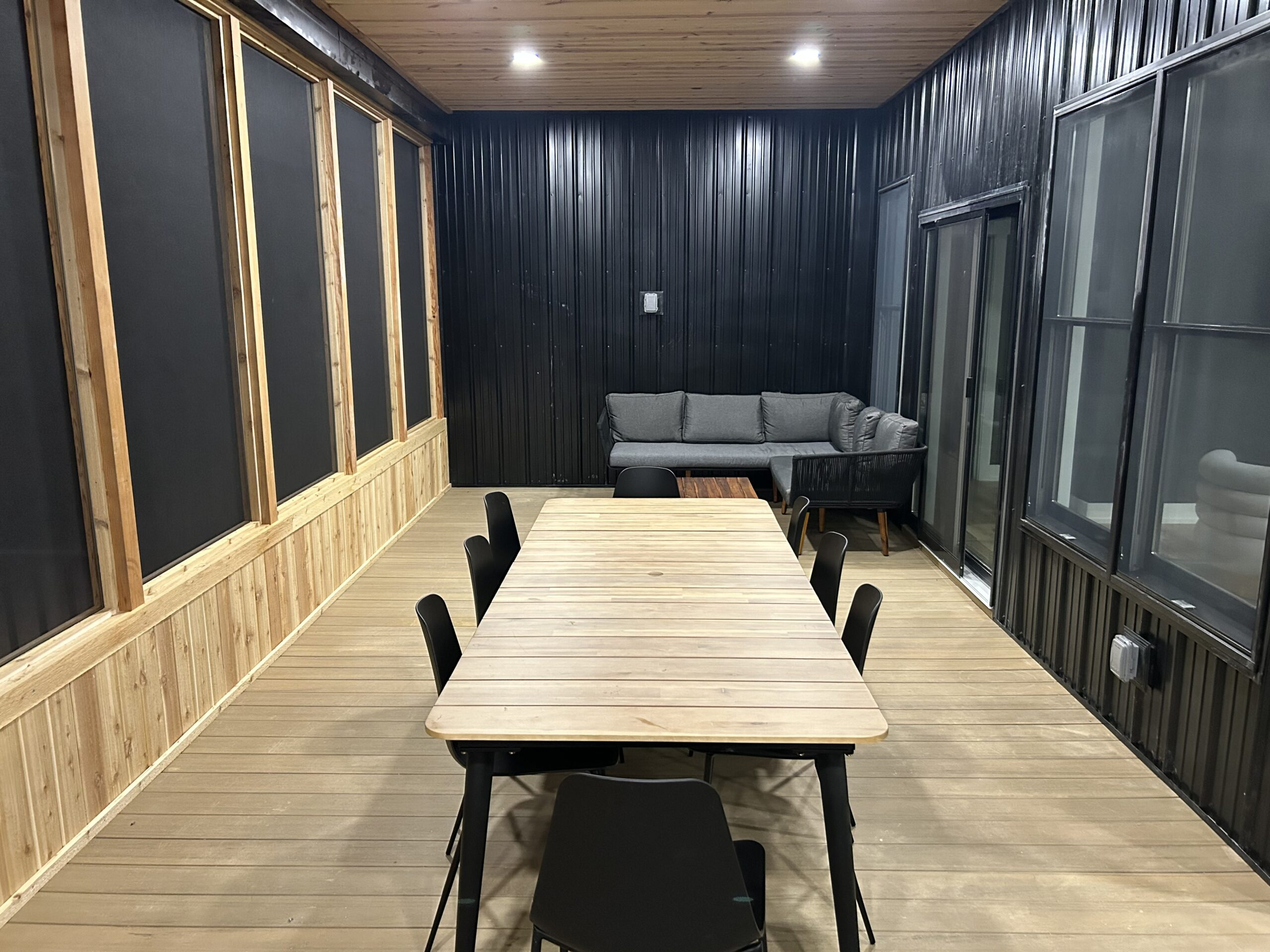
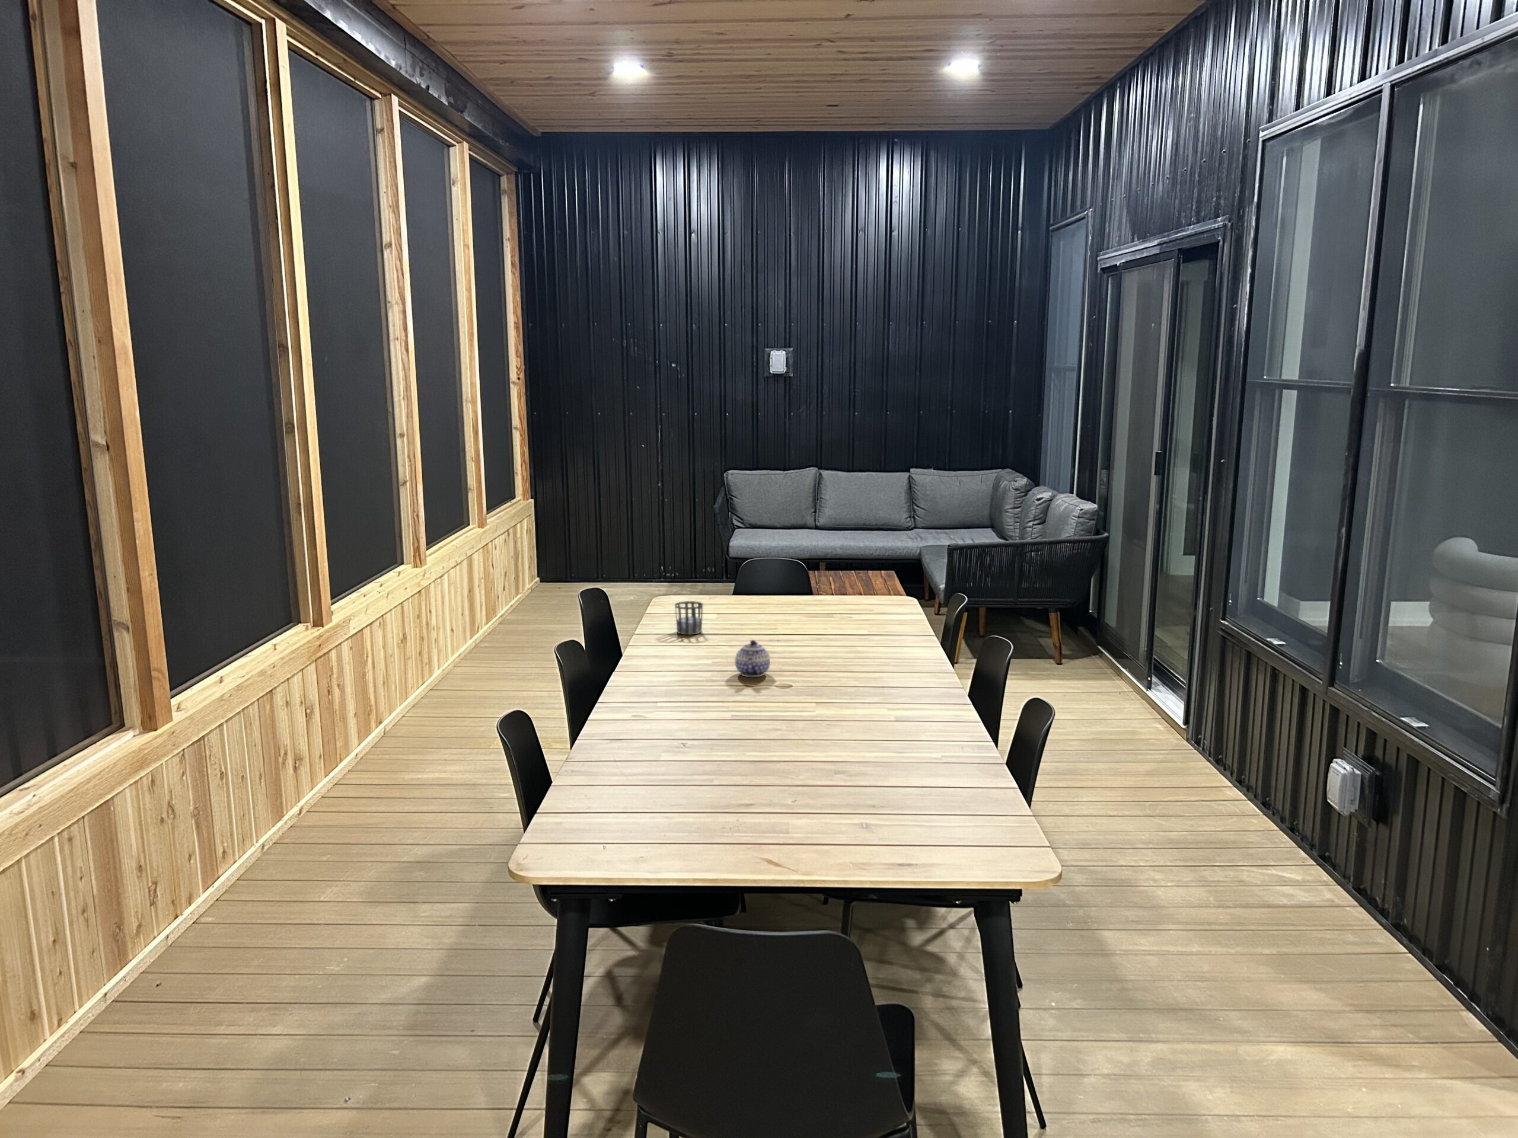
+ cup [674,600,703,636]
+ teapot [735,640,771,678]
